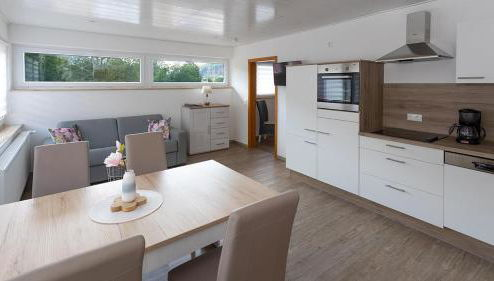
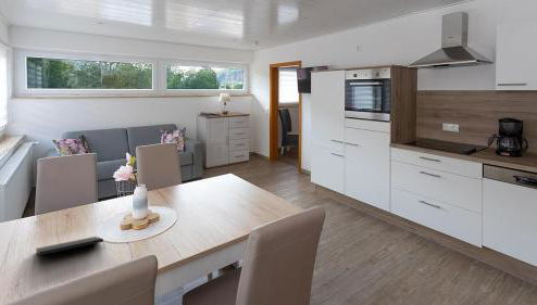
+ notepad [35,236,107,256]
